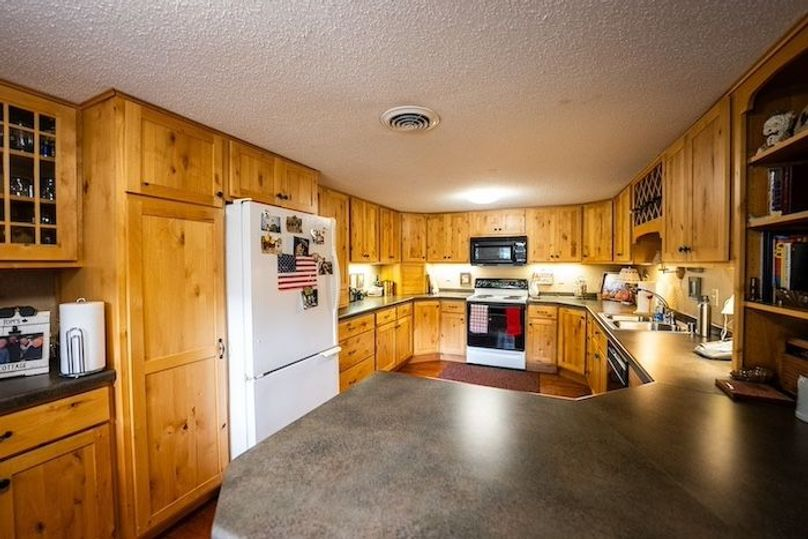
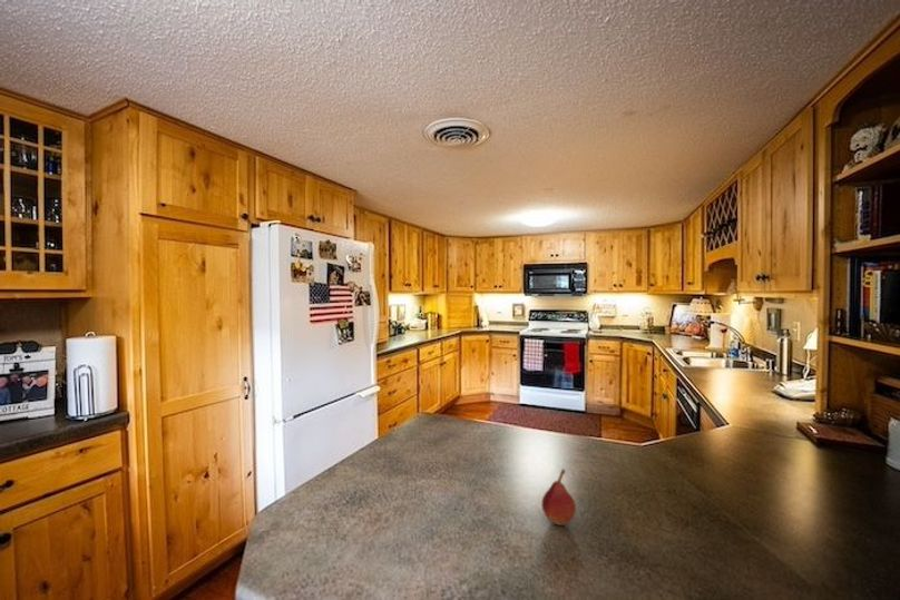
+ fruit [541,468,577,527]
